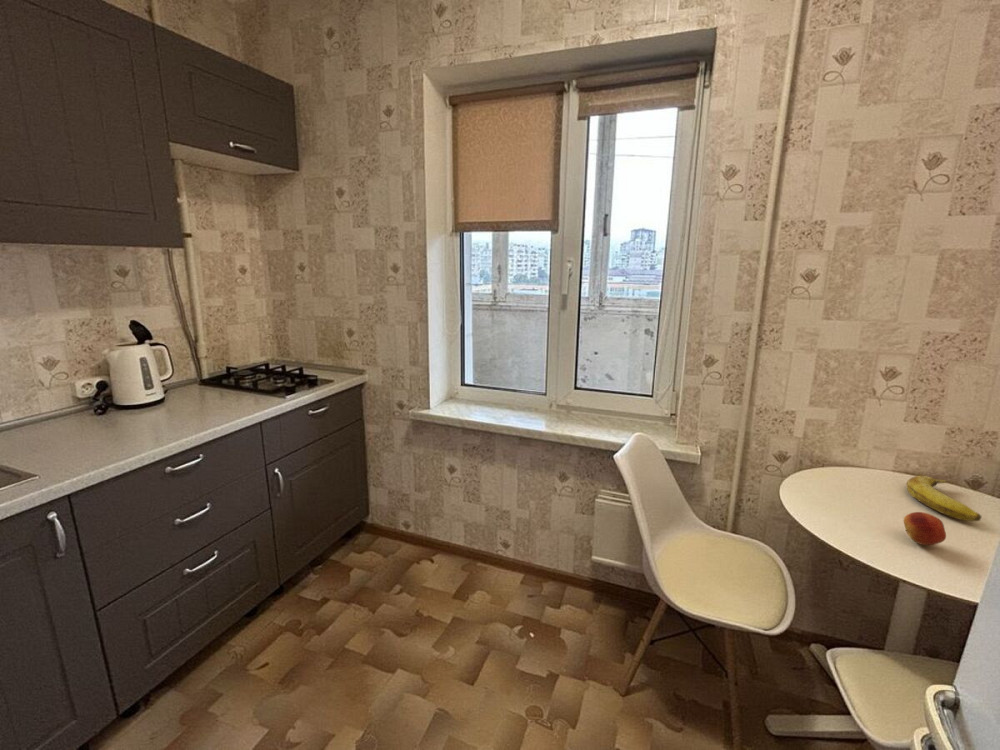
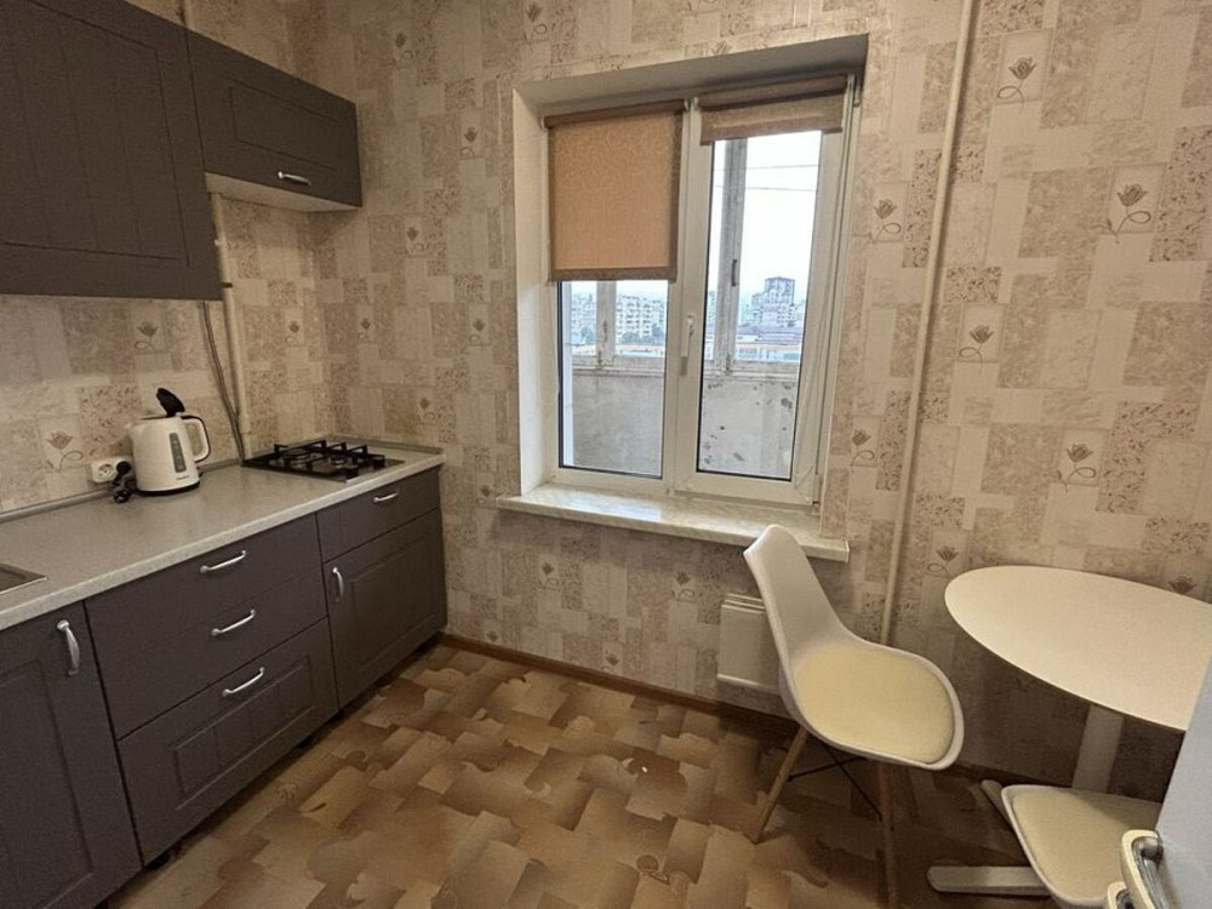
- fruit [902,511,947,546]
- banana [906,475,982,522]
